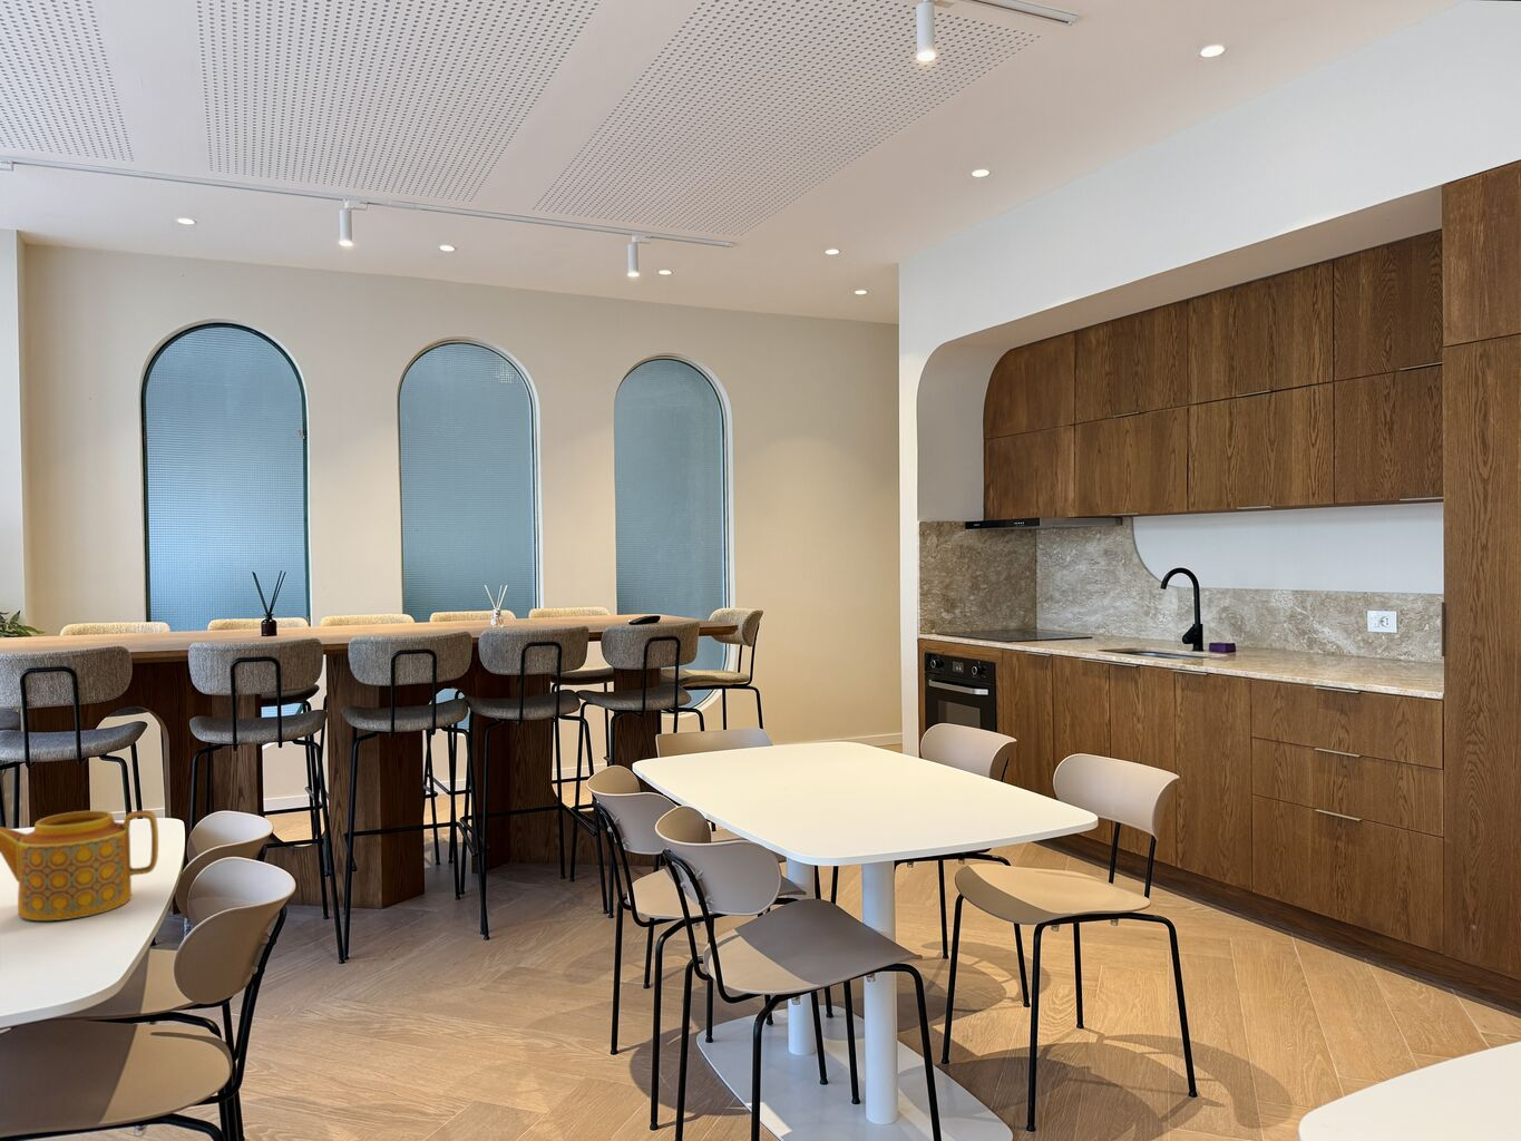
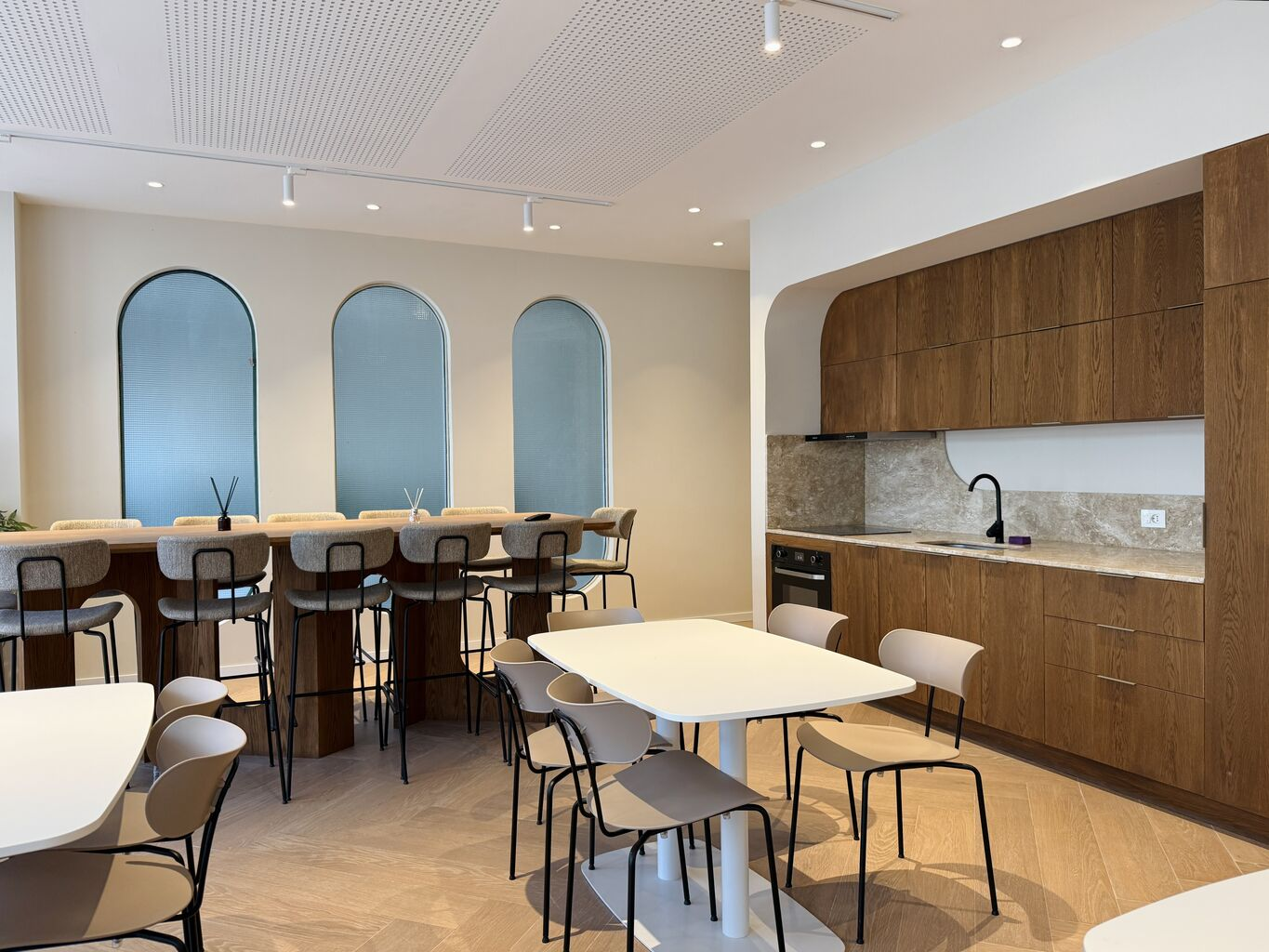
- teapot [0,809,159,922]
